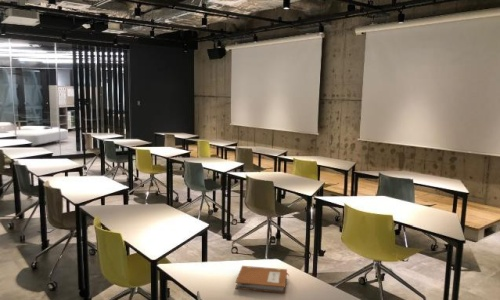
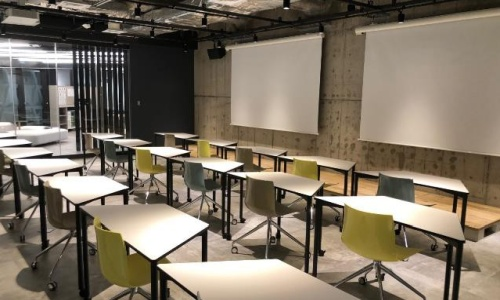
- notebook [234,265,290,294]
